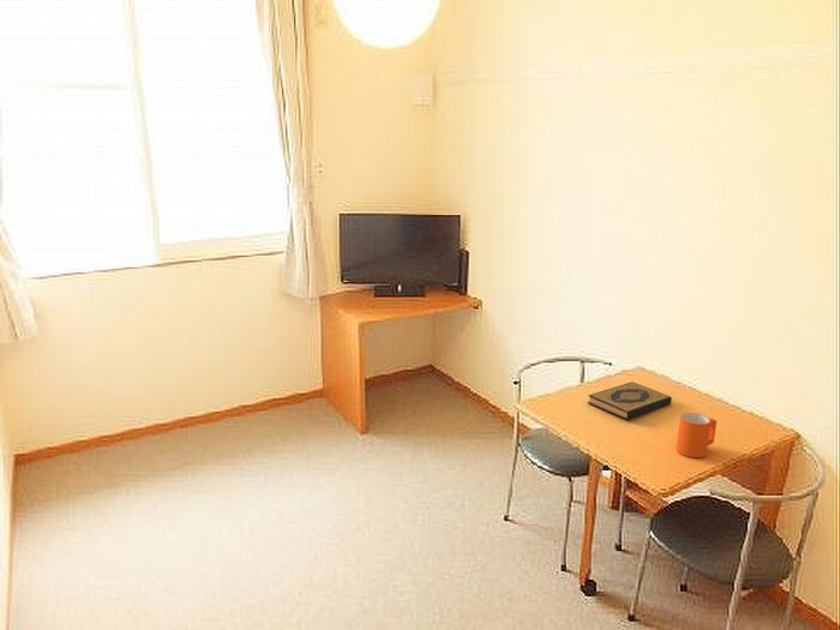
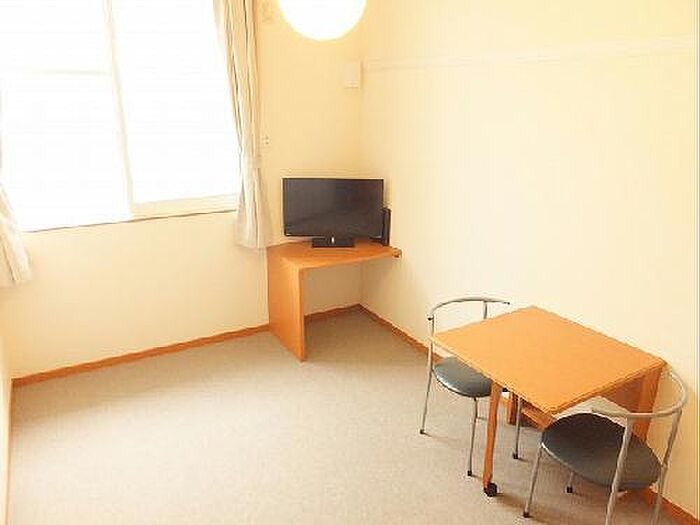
- mug [674,412,718,458]
- hardback book [587,380,673,420]
